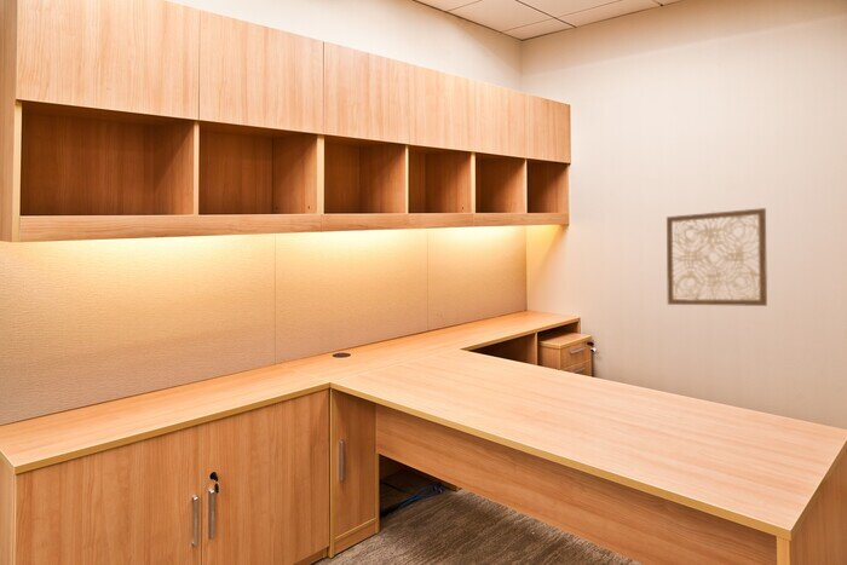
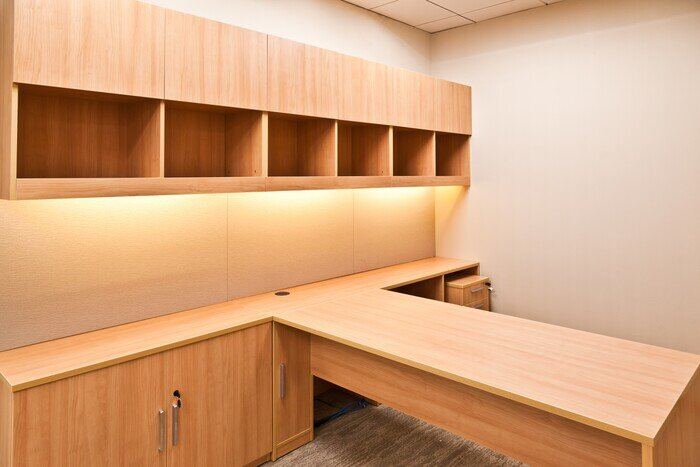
- wall art [666,207,768,307]
